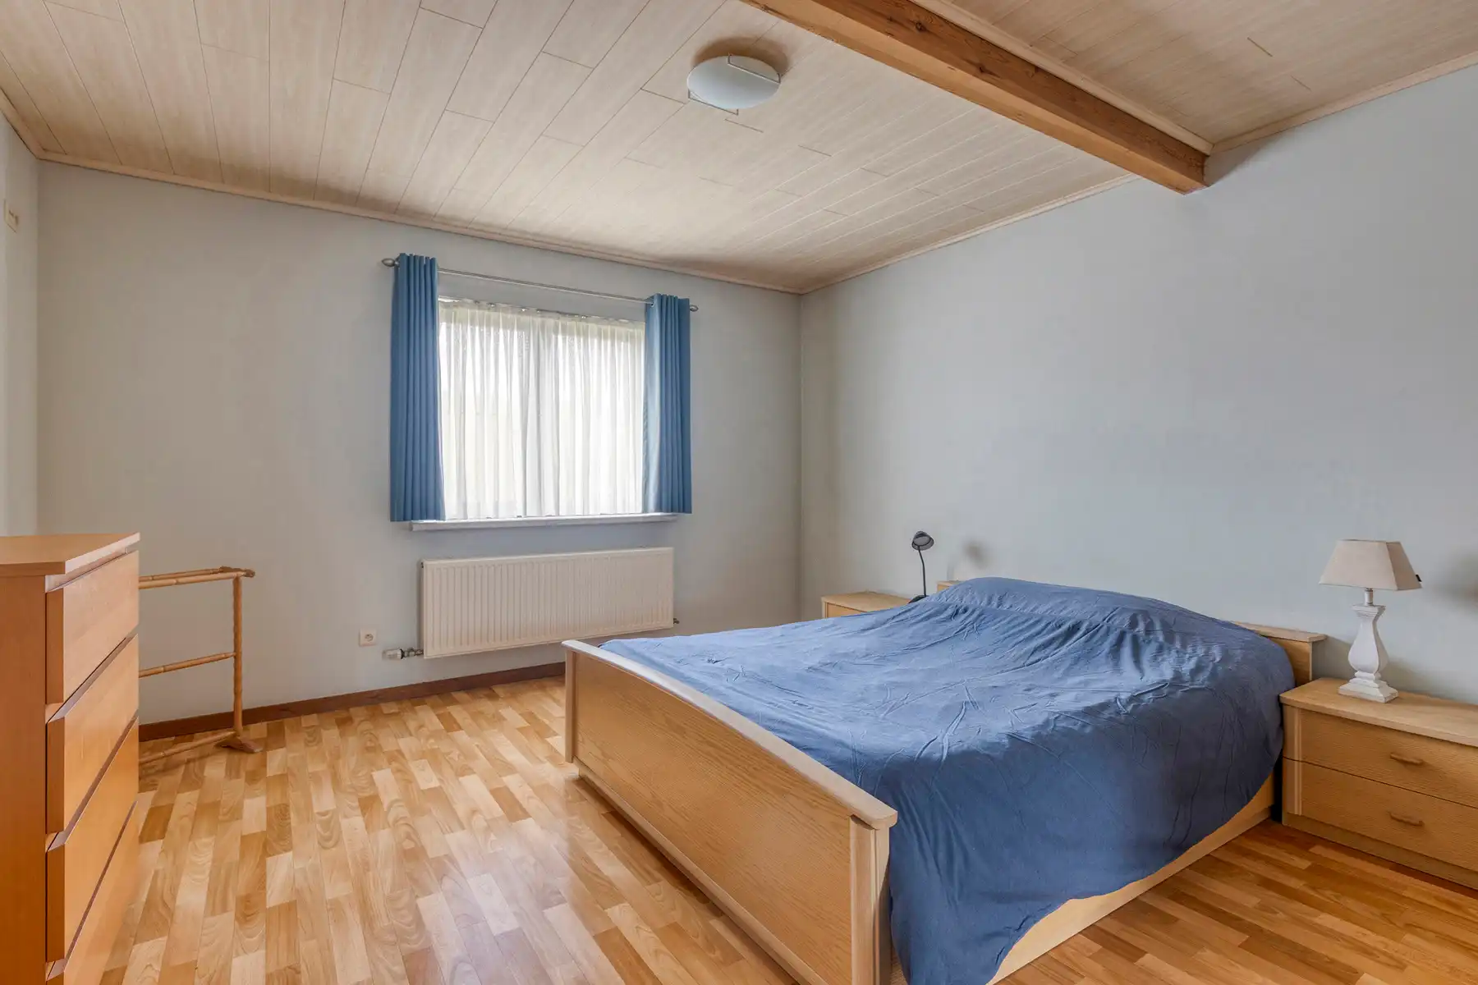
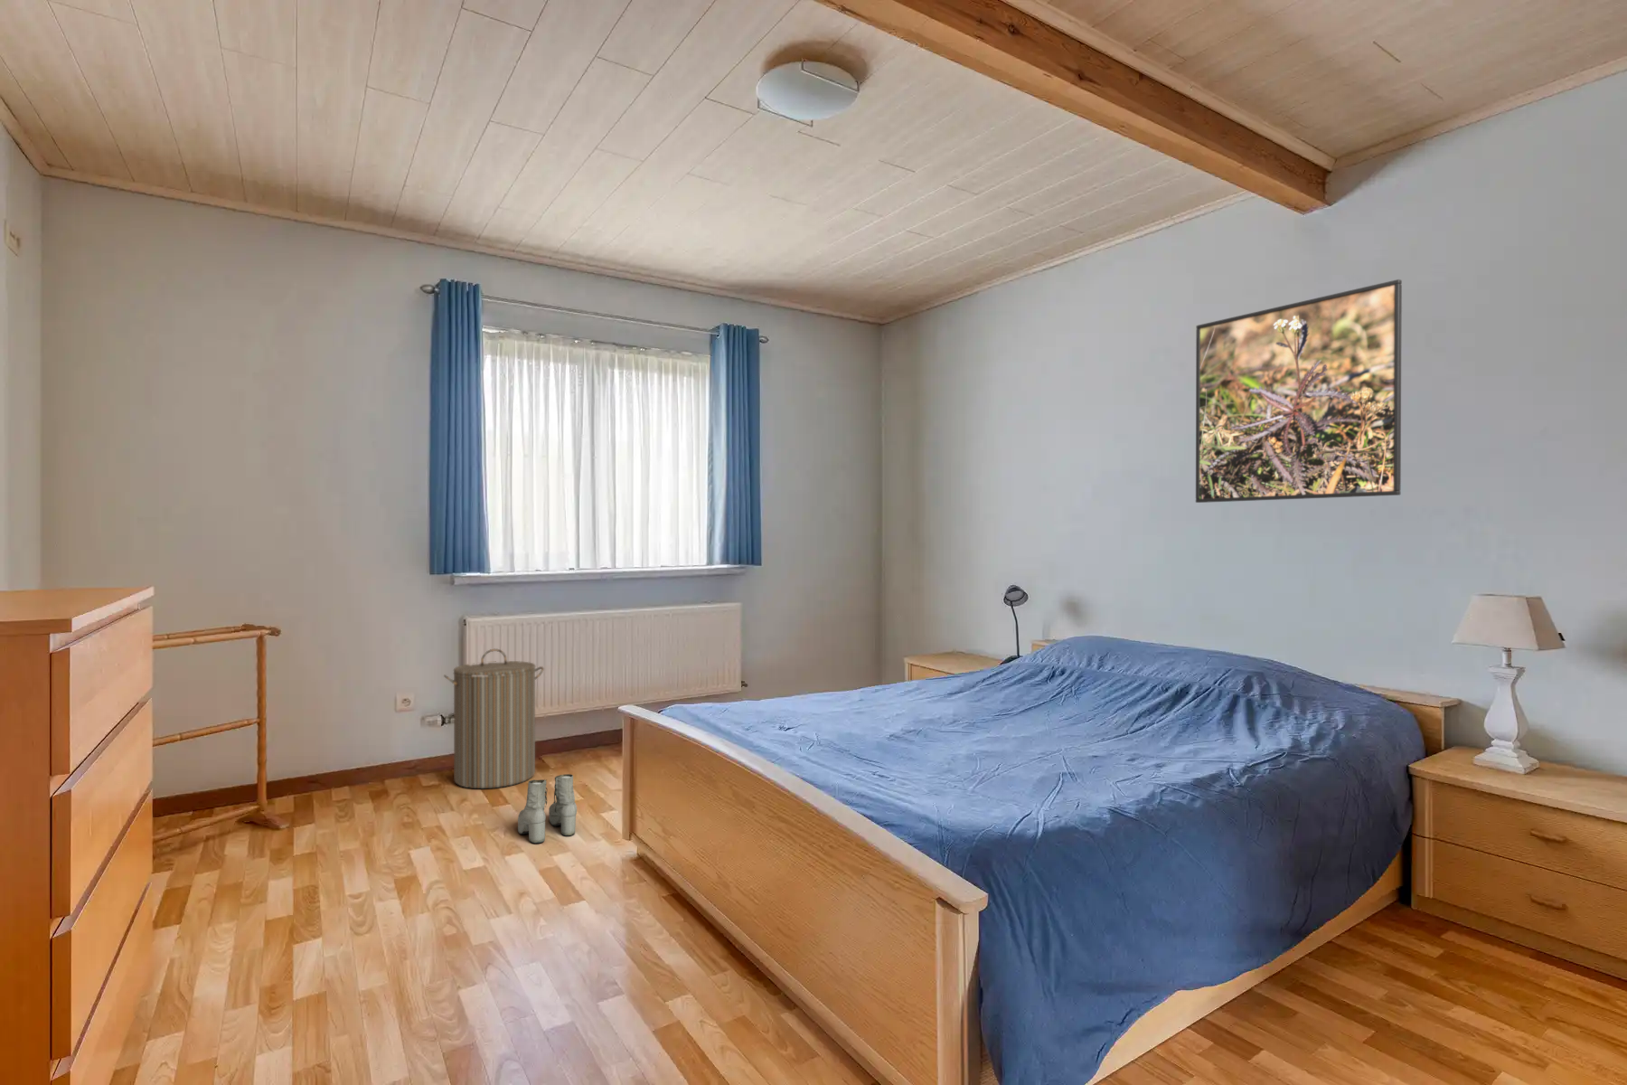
+ boots [517,773,577,844]
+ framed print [1195,279,1403,504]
+ laundry hamper [443,648,545,790]
